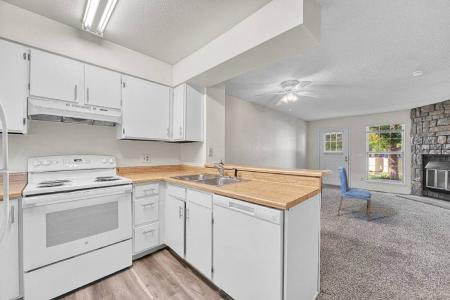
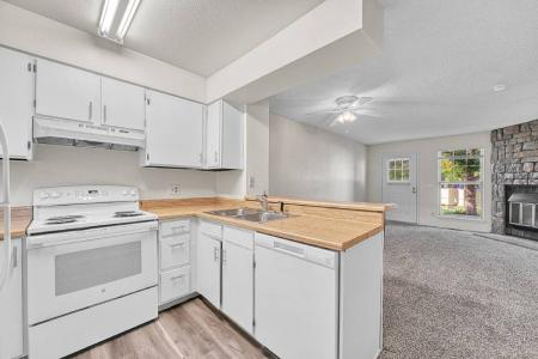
- dining chair [337,166,372,222]
